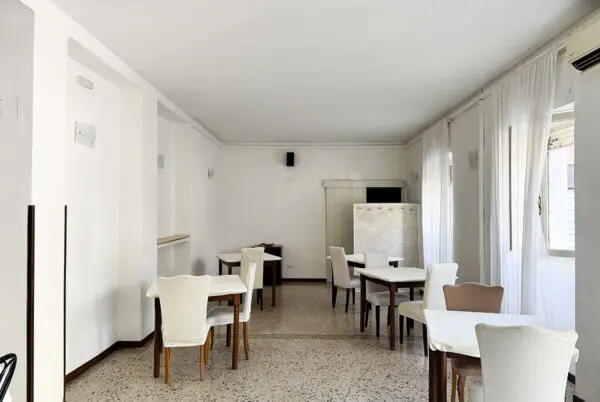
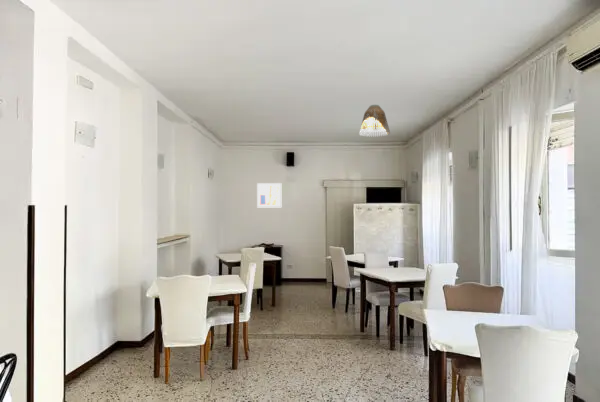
+ lamp shade [358,104,391,137]
+ wall art [256,182,282,208]
